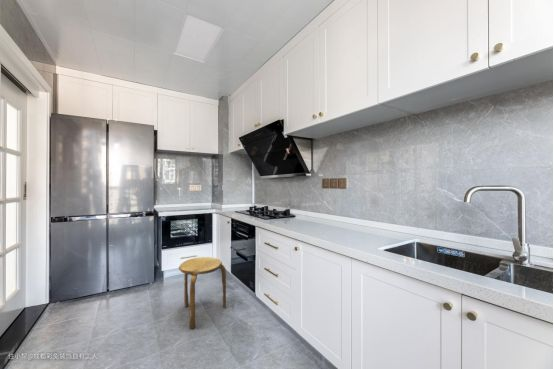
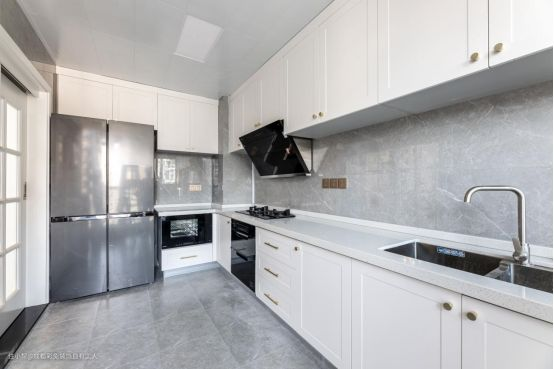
- stool [178,256,227,330]
